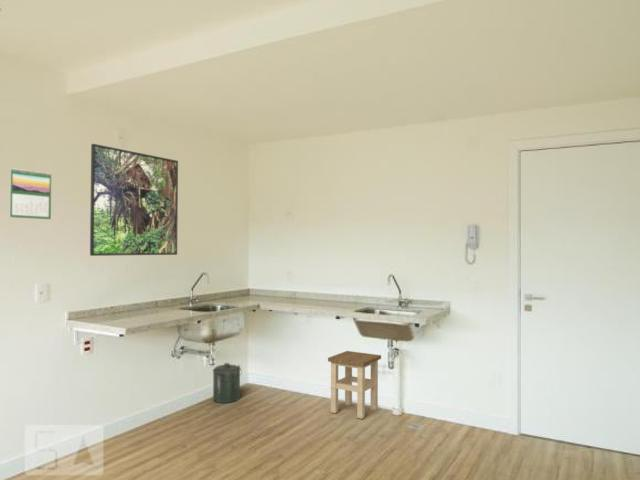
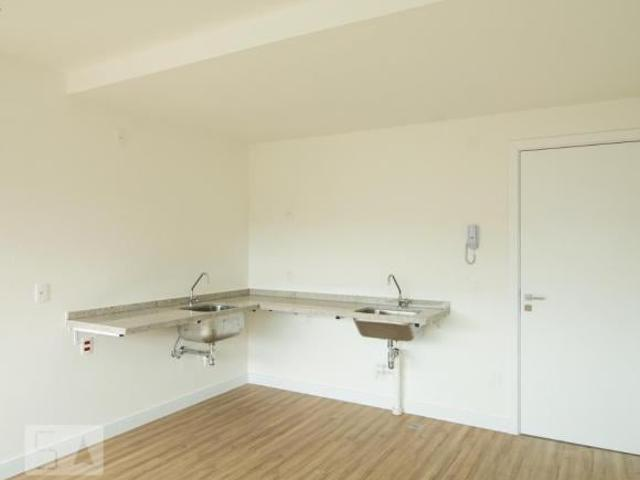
- calendar [9,167,52,220]
- canister [212,362,243,404]
- stool [327,350,382,420]
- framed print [89,143,179,257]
